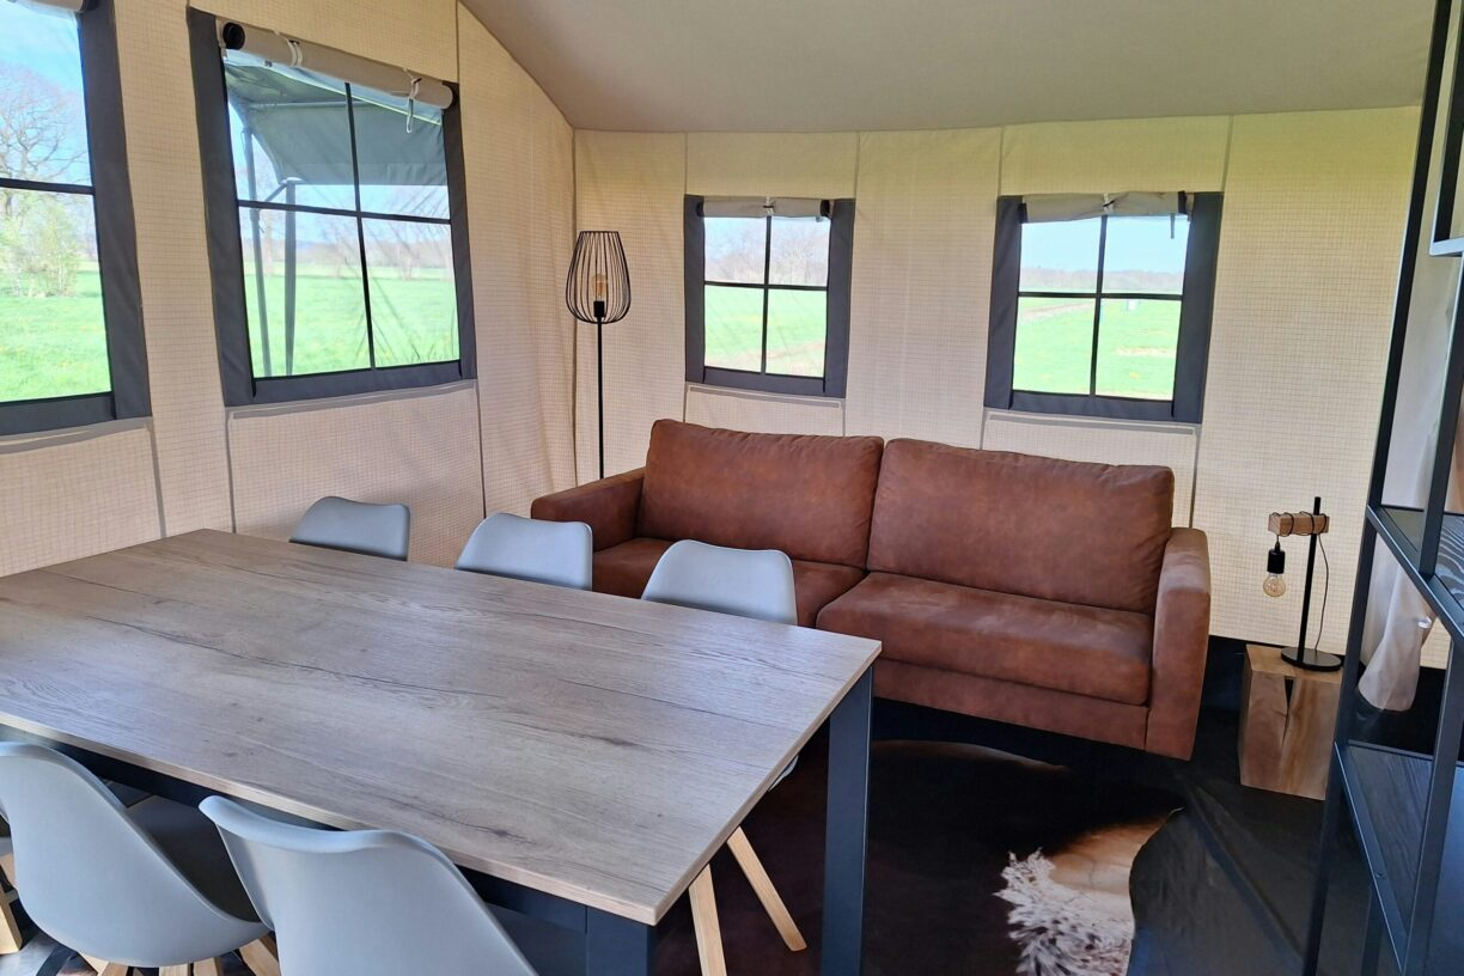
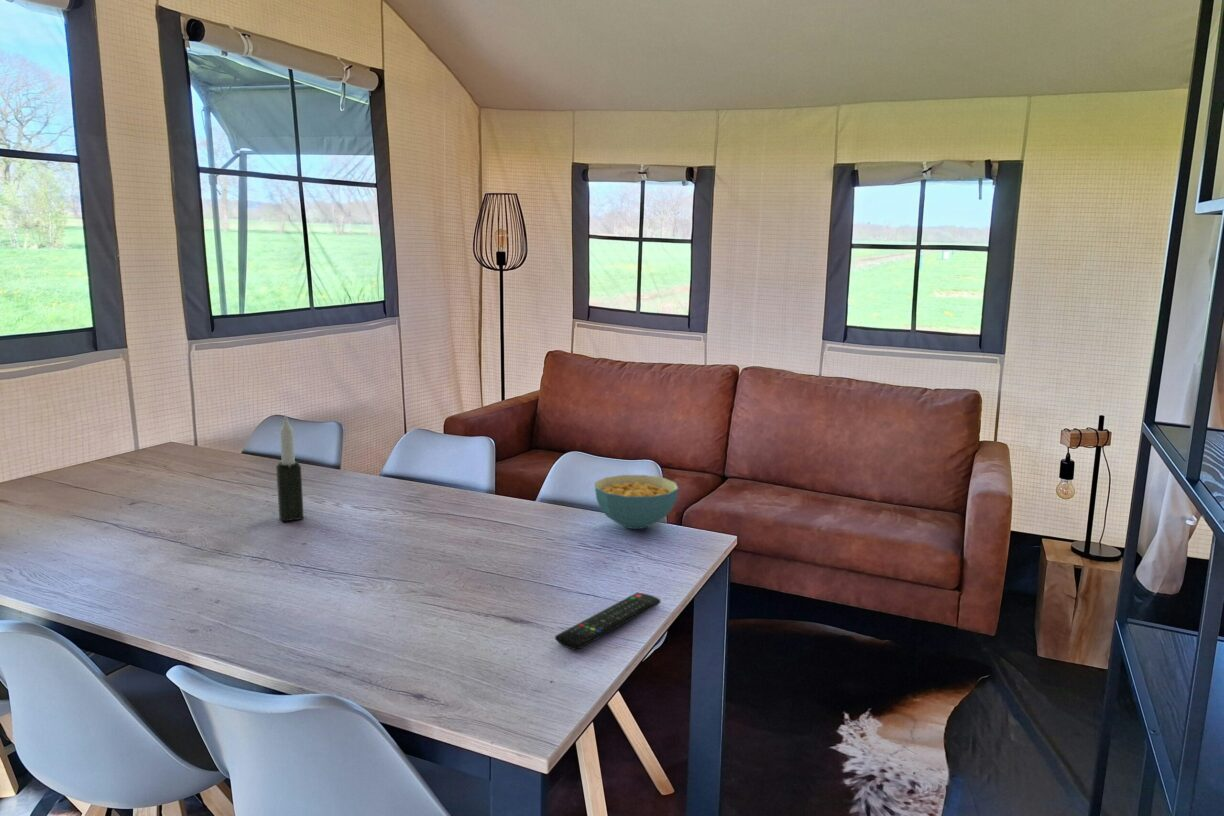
+ candle [275,414,305,522]
+ cereal bowl [594,474,680,530]
+ remote control [554,592,661,651]
